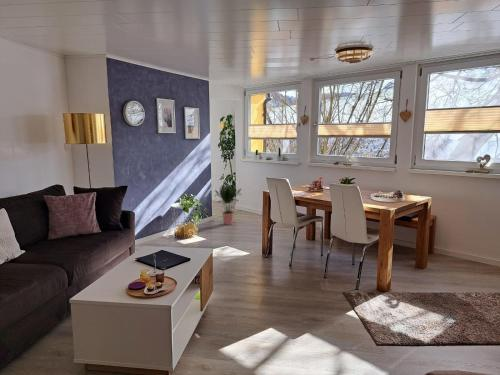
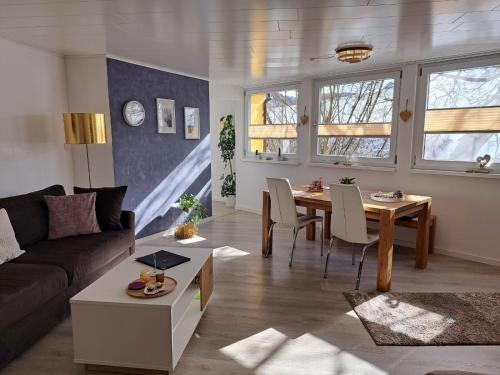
- potted plant [214,184,242,226]
